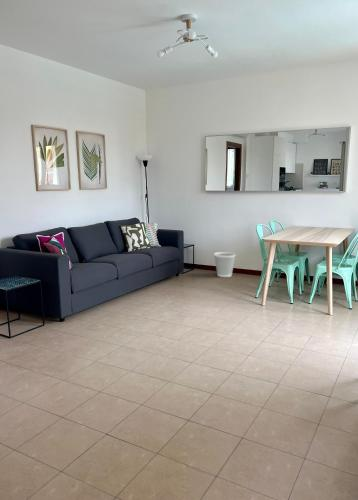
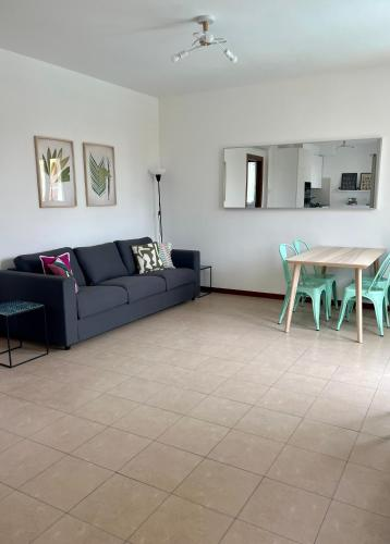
- wastebasket [213,251,237,278]
